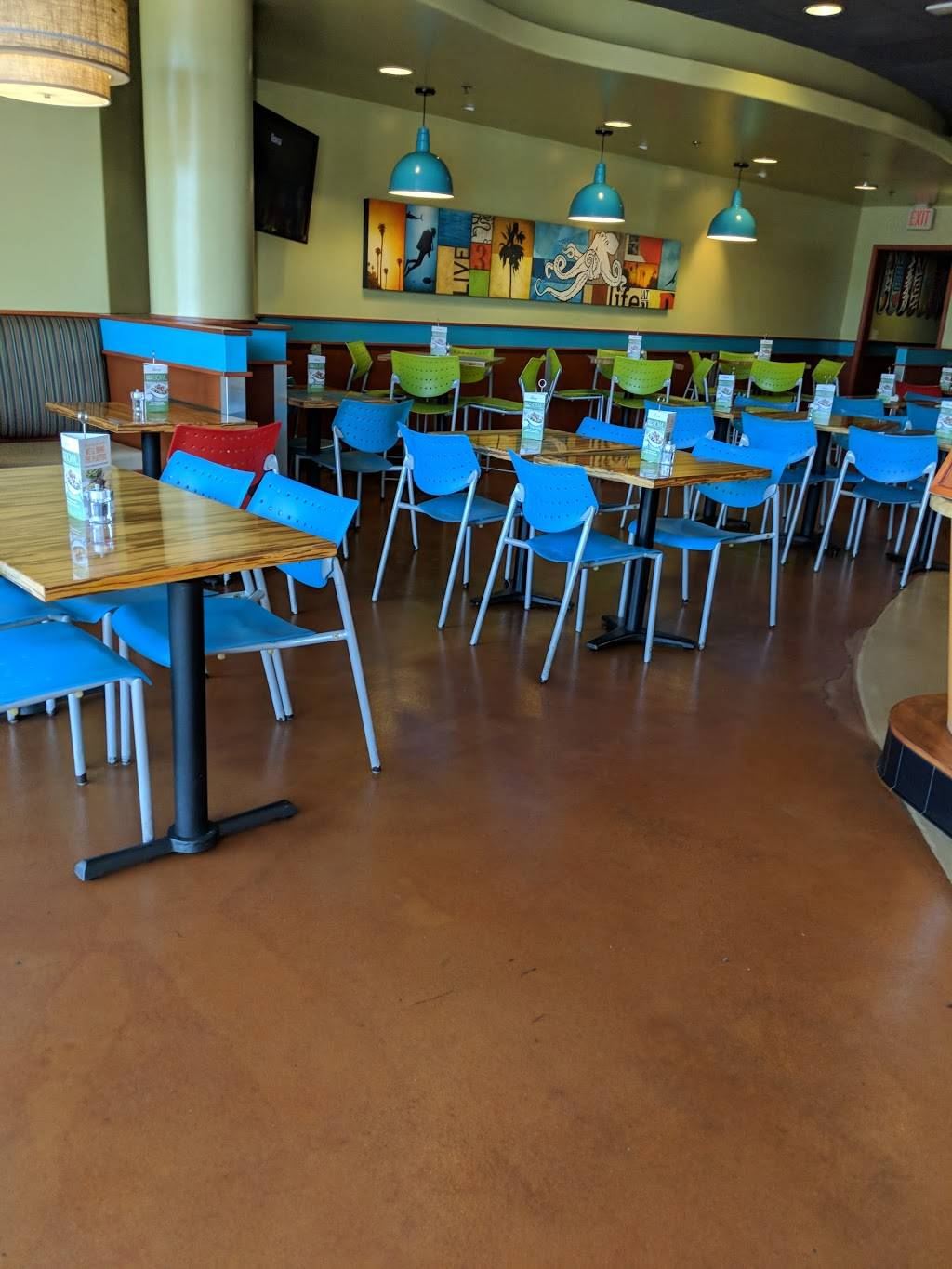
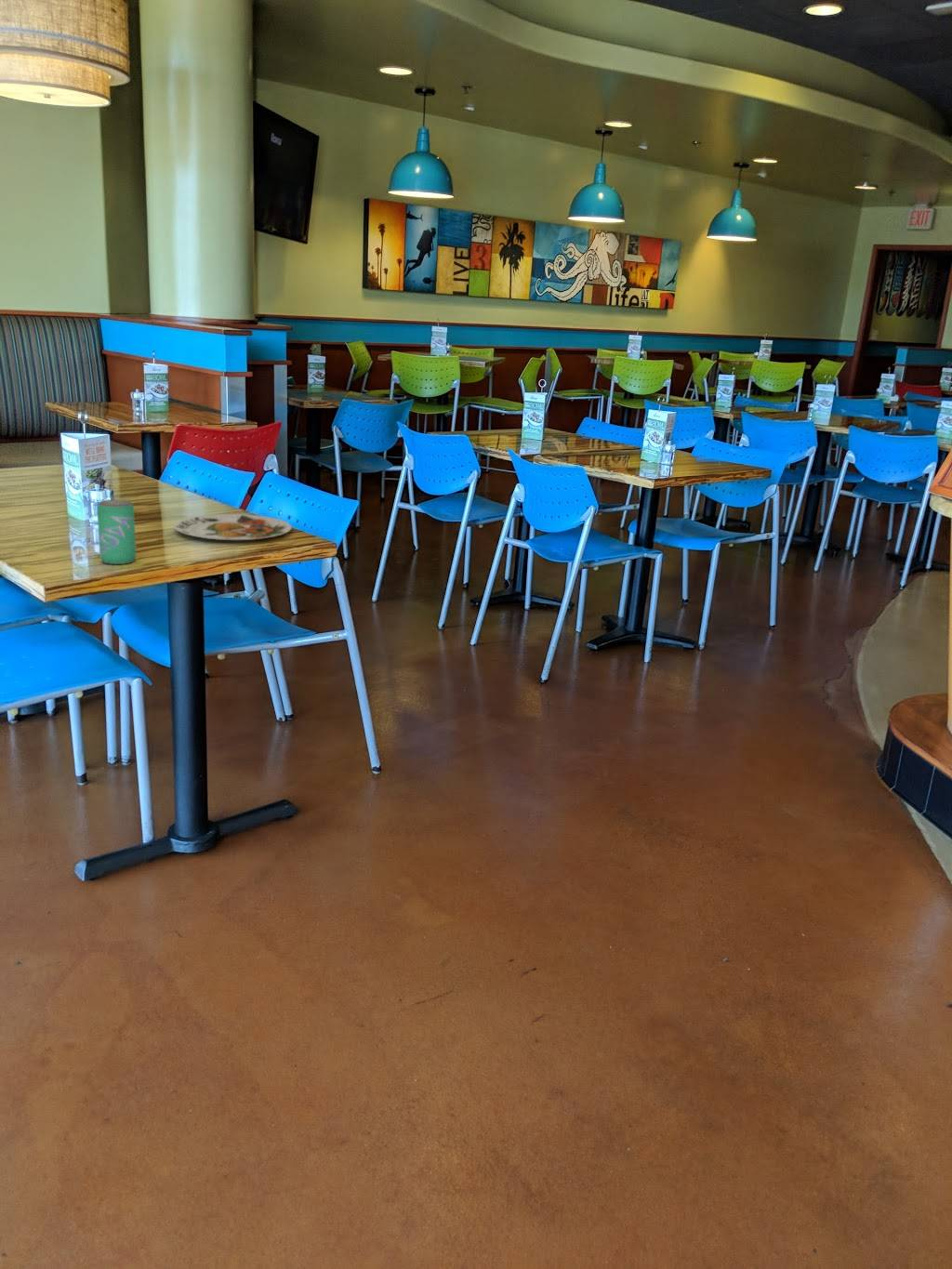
+ plate [173,513,293,541]
+ beverage can [97,498,137,565]
